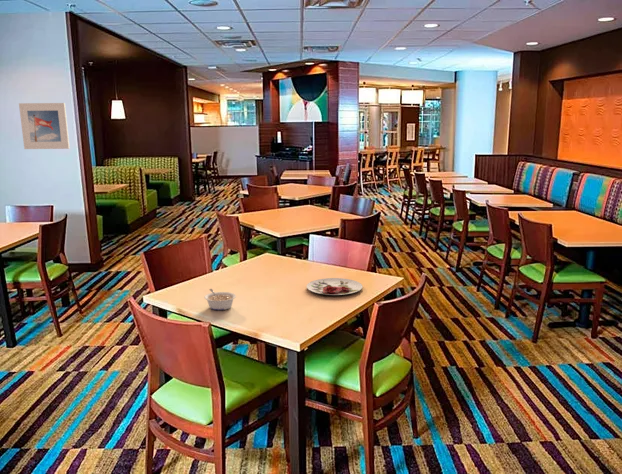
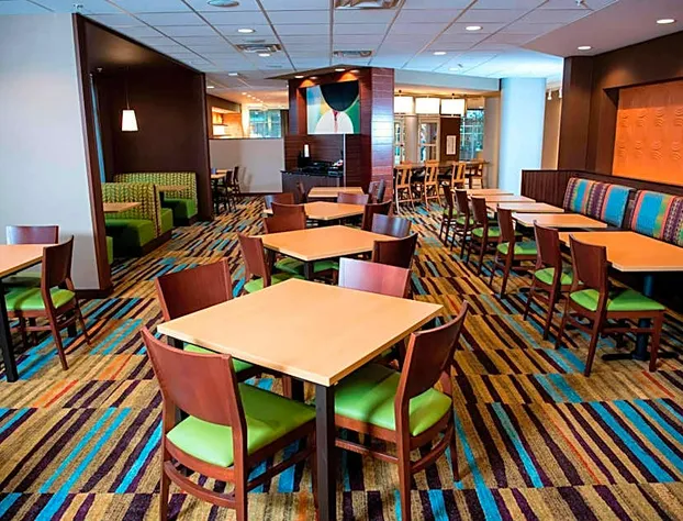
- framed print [18,102,71,150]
- plate [306,277,363,296]
- legume [203,288,237,311]
